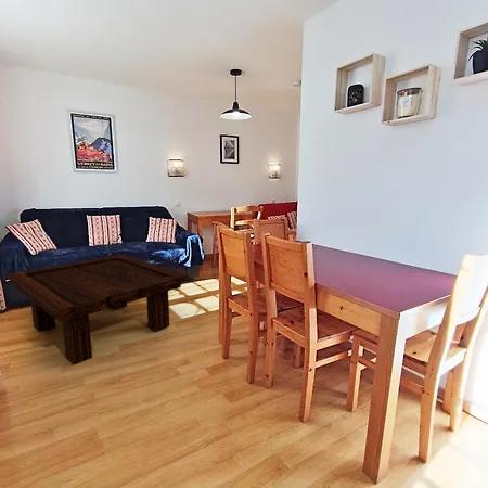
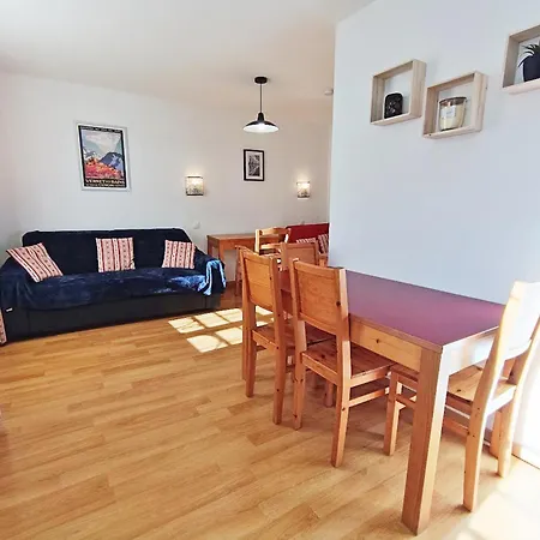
- coffee table [3,254,191,367]
